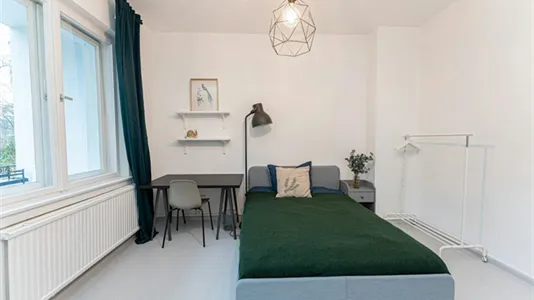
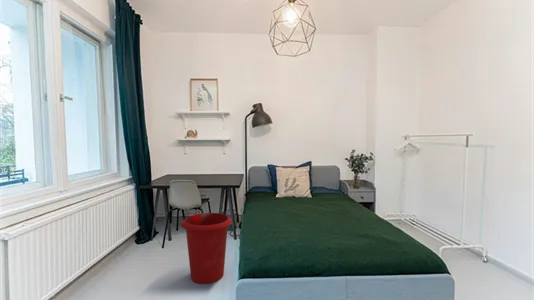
+ waste bin [180,212,233,285]
